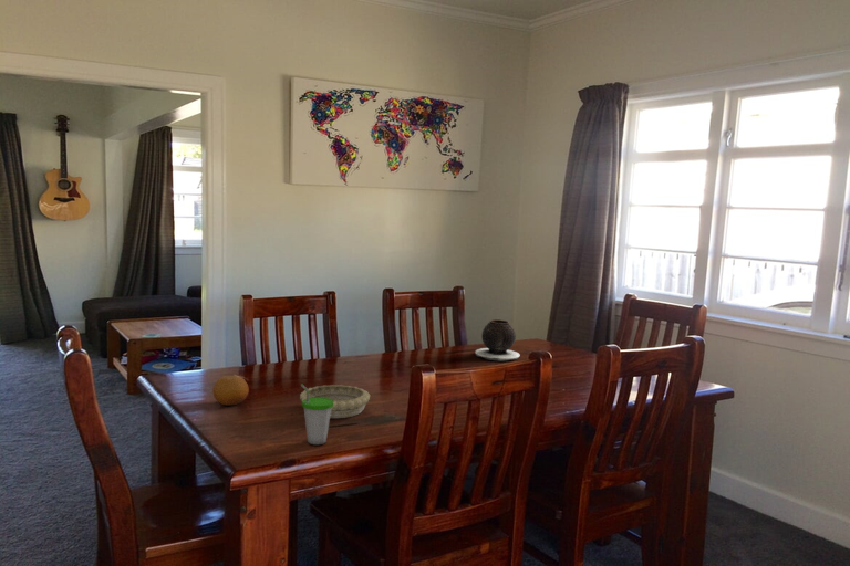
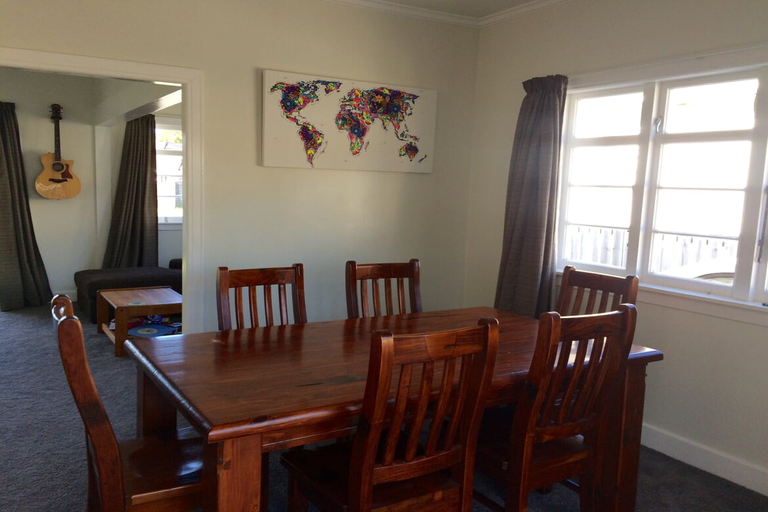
- cup [300,382,333,446]
- fruit [211,375,250,407]
- decorative bowl [299,384,371,419]
- vase [474,318,521,361]
